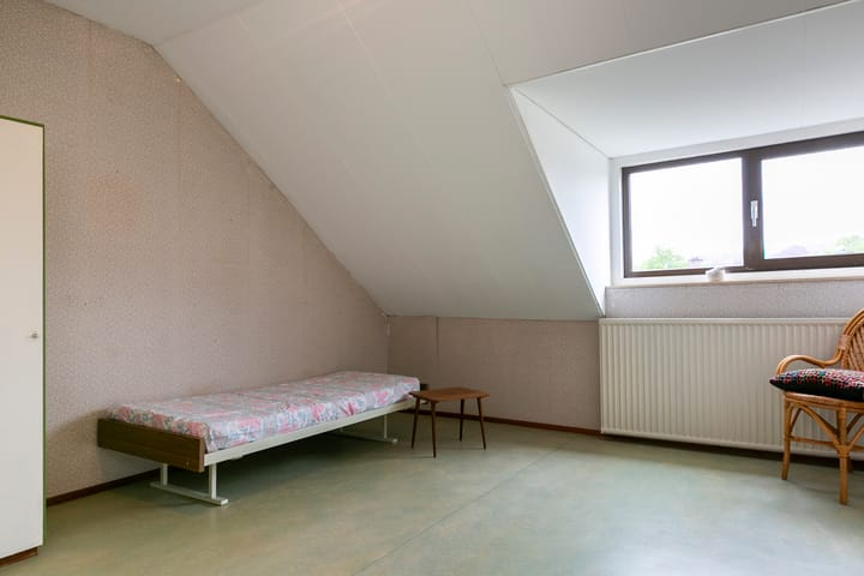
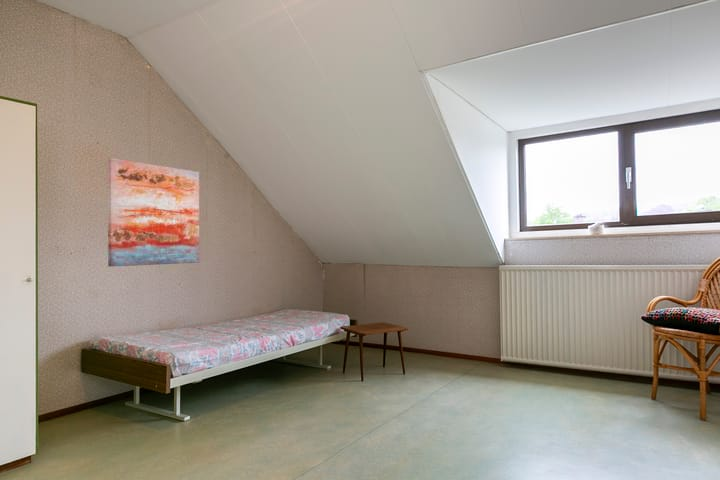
+ wall art [107,157,200,267]
